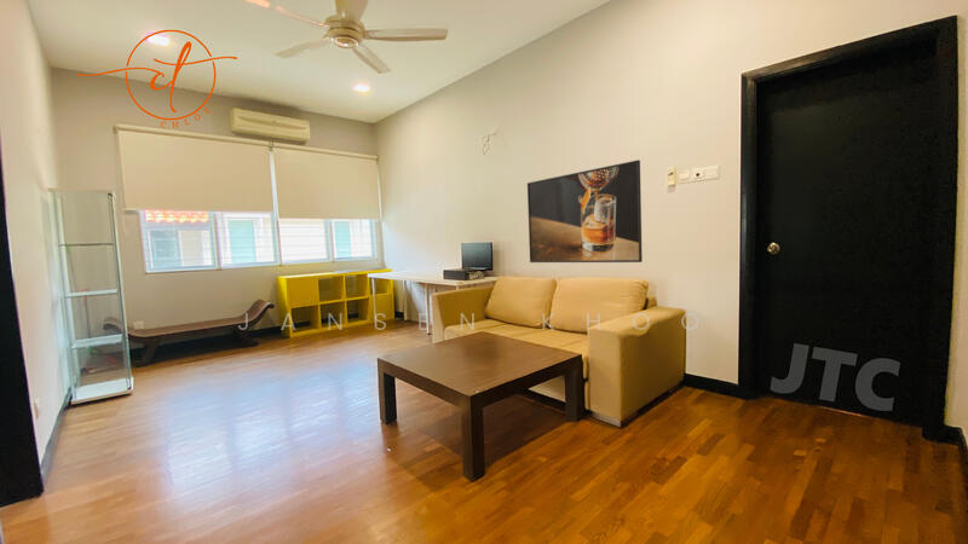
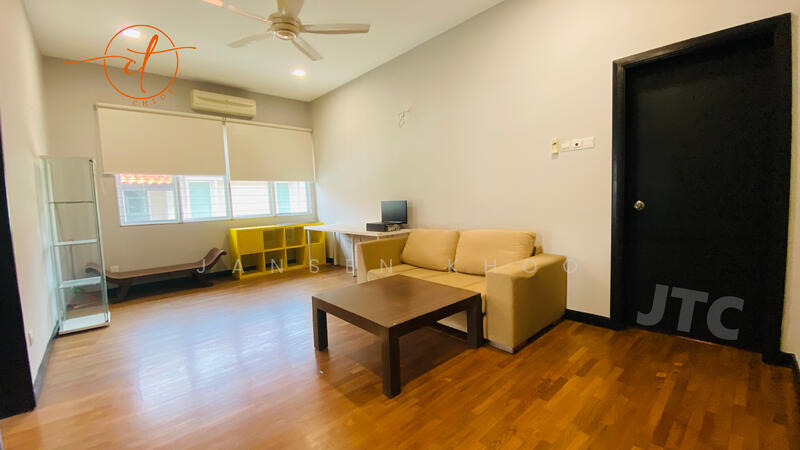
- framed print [526,158,644,264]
